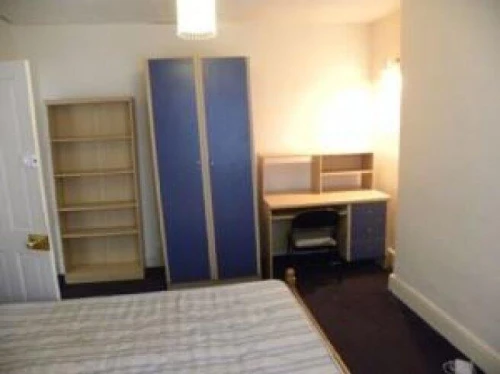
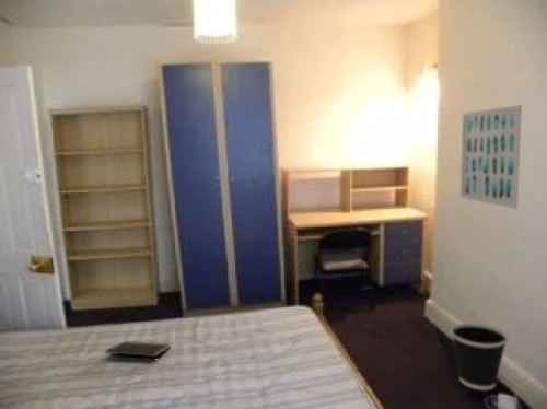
+ notepad [104,340,172,364]
+ wall art [459,104,523,210]
+ wastebasket [450,322,509,392]
